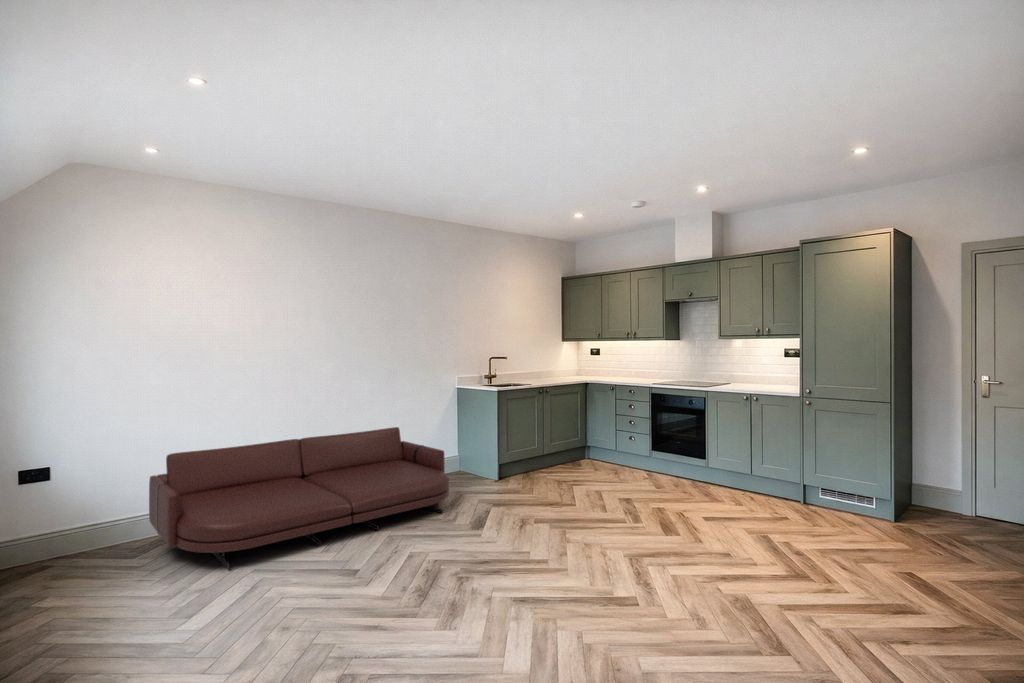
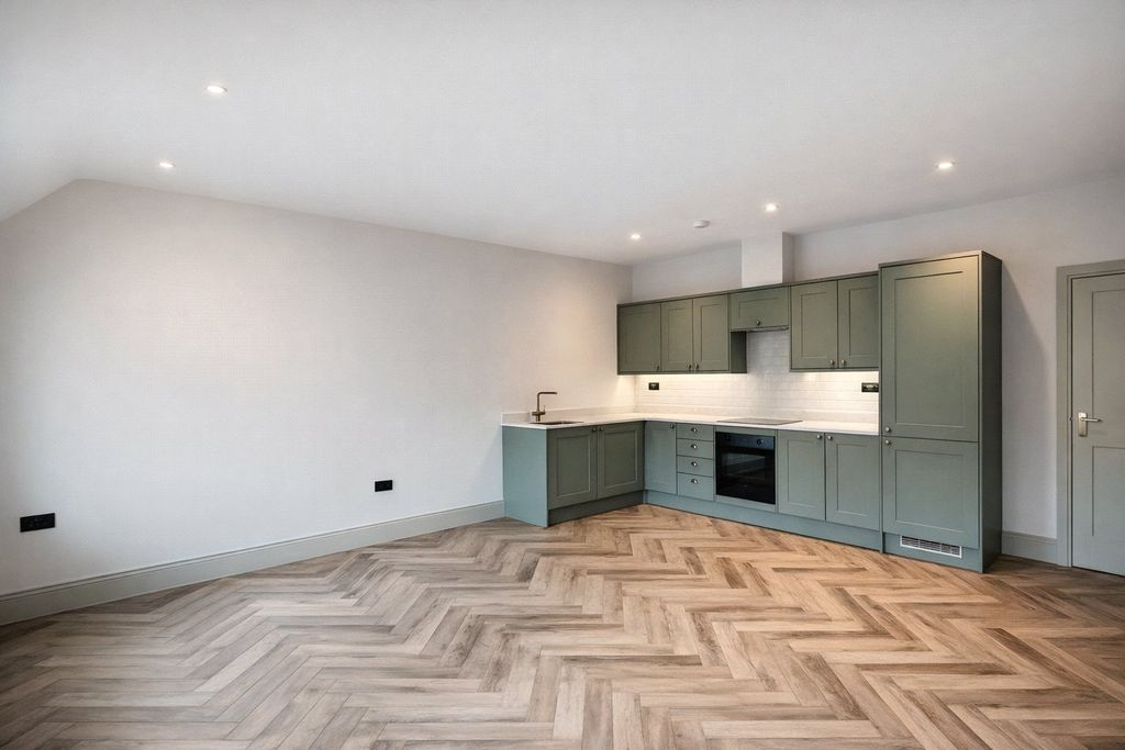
- leather [148,426,450,571]
